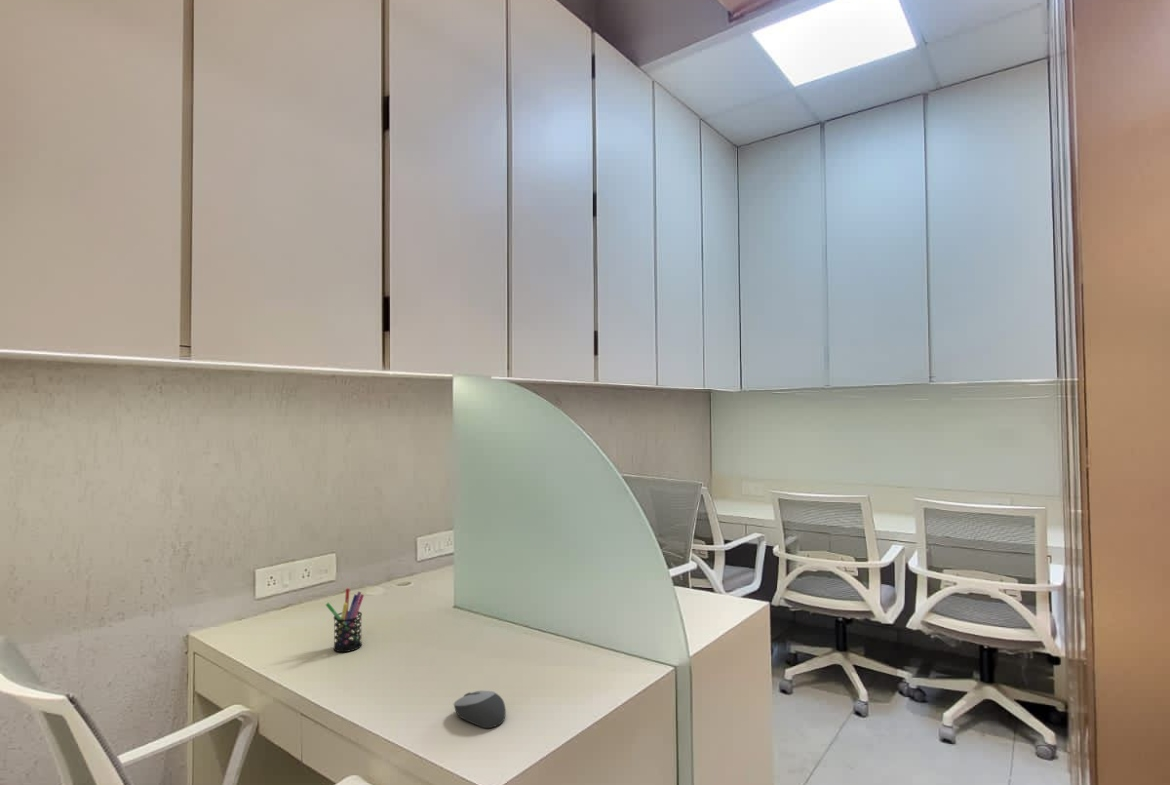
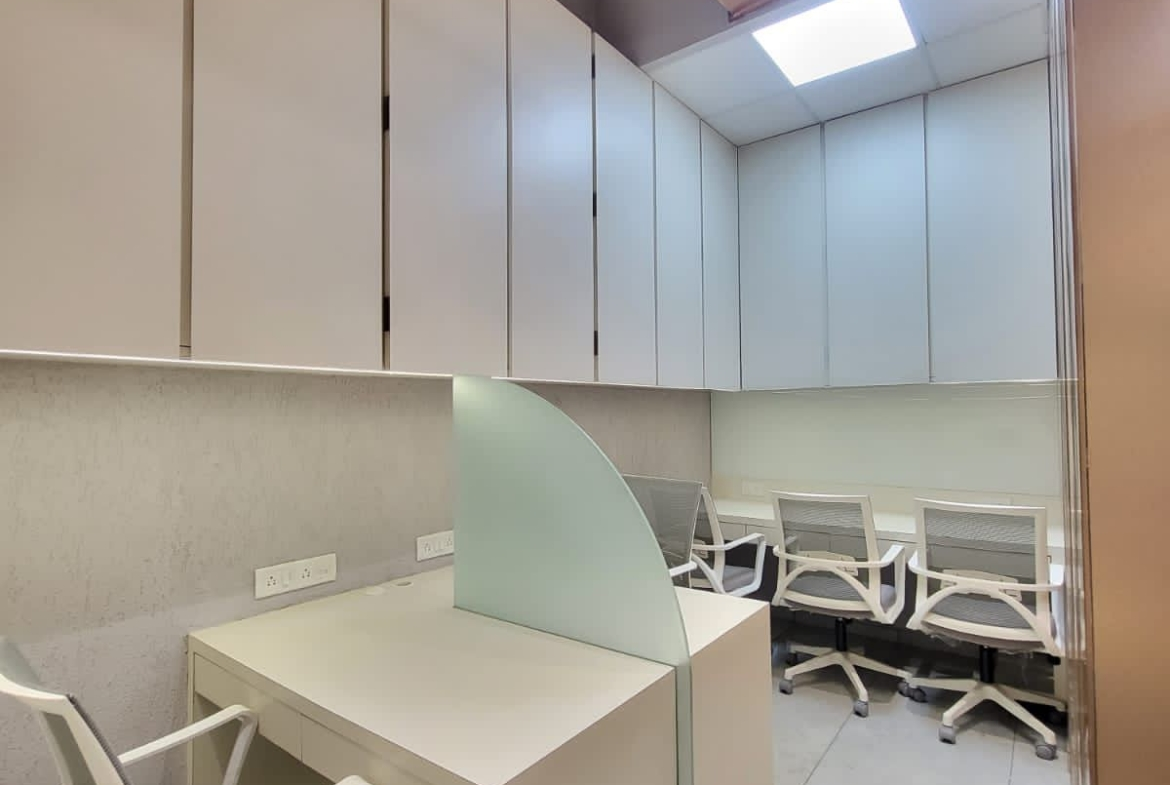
- computer mouse [453,690,507,729]
- pen holder [325,587,365,653]
